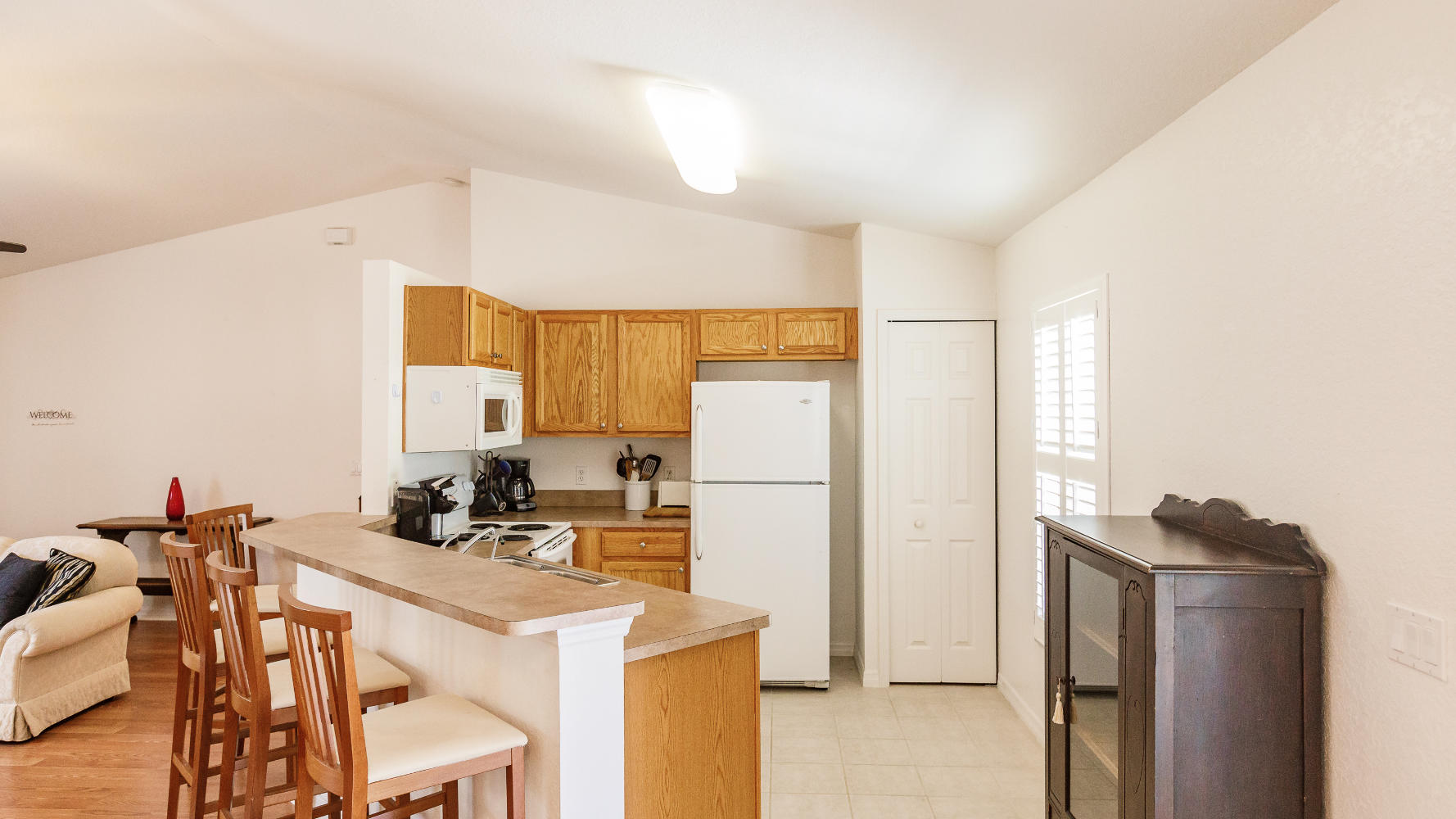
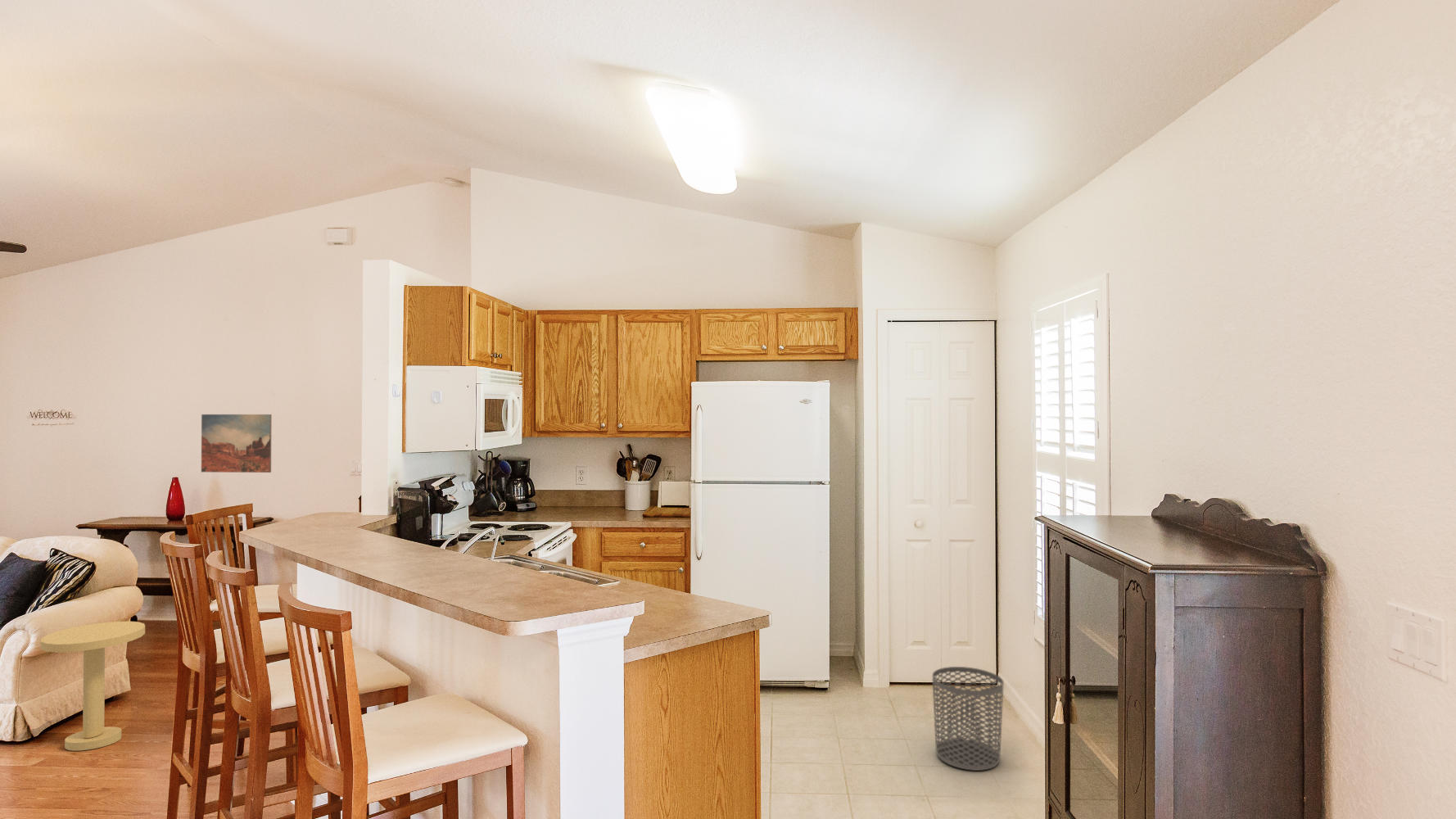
+ side table [40,621,146,752]
+ wall art [201,414,273,473]
+ waste bin [932,666,1004,771]
